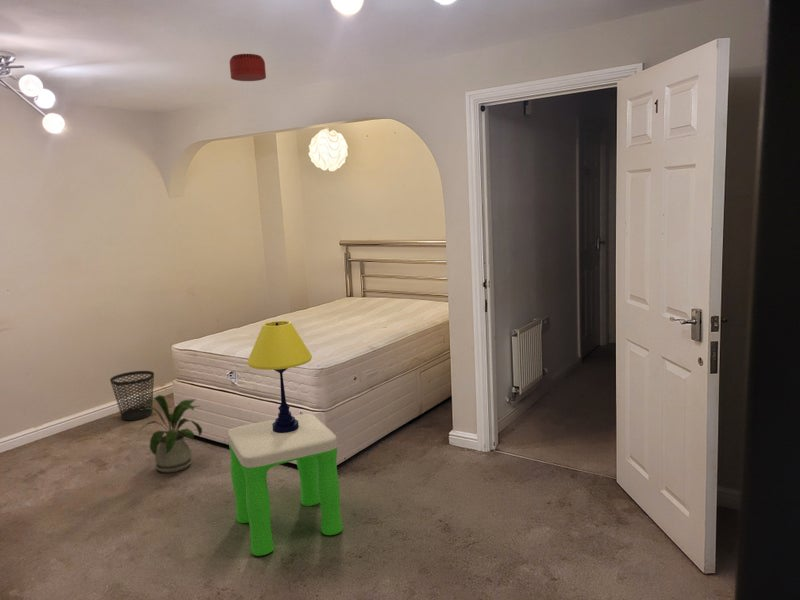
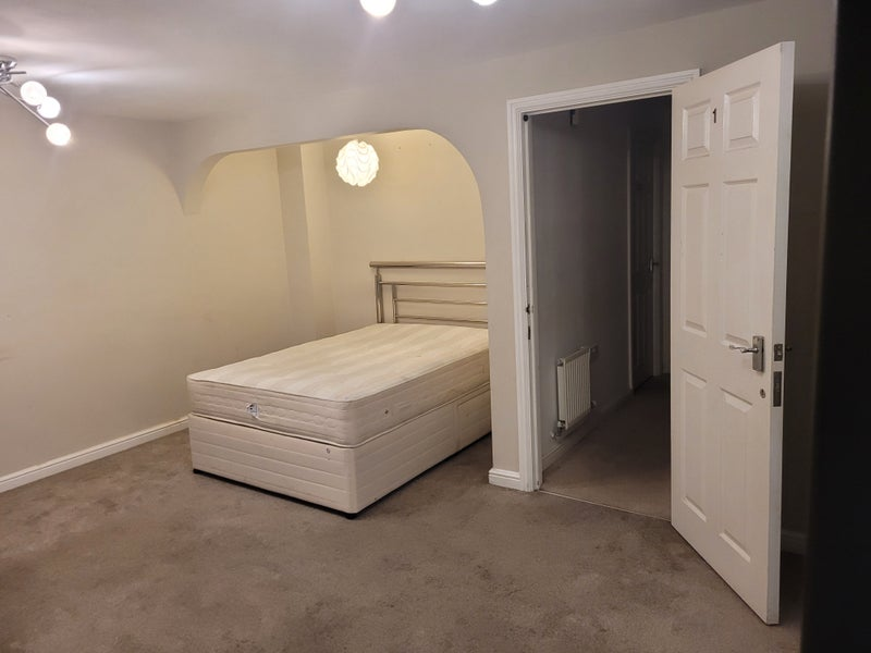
- table lamp [246,320,313,433]
- smoke detector [229,53,267,82]
- house plant [137,394,203,474]
- stool [227,413,344,557]
- wastebasket [109,370,155,422]
